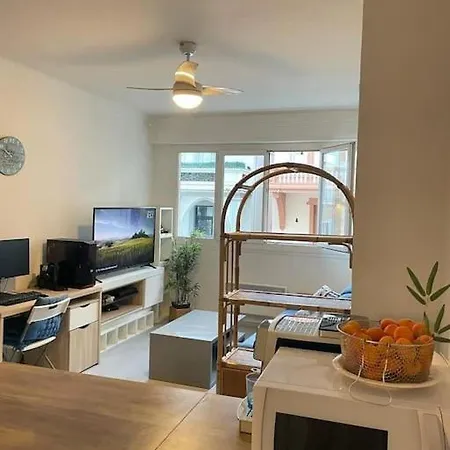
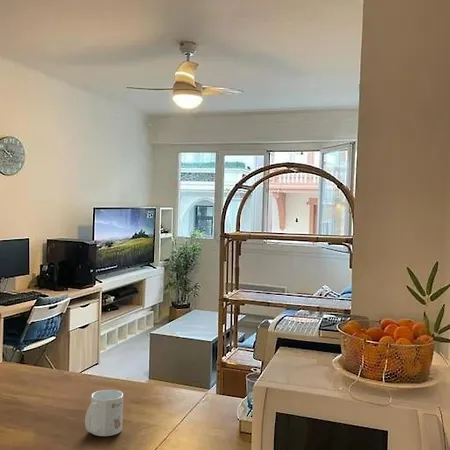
+ mug [84,389,124,437]
